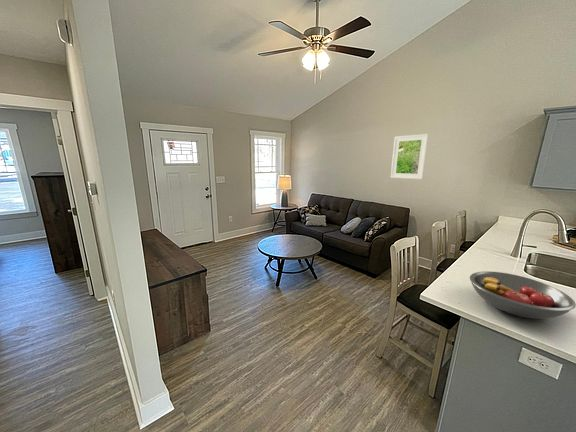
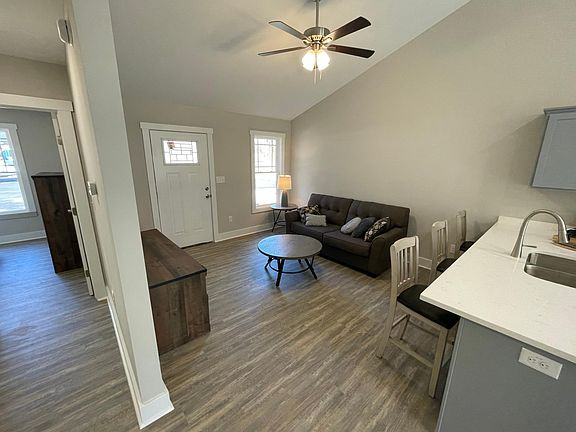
- fruit bowl [469,270,576,320]
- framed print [390,133,429,180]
